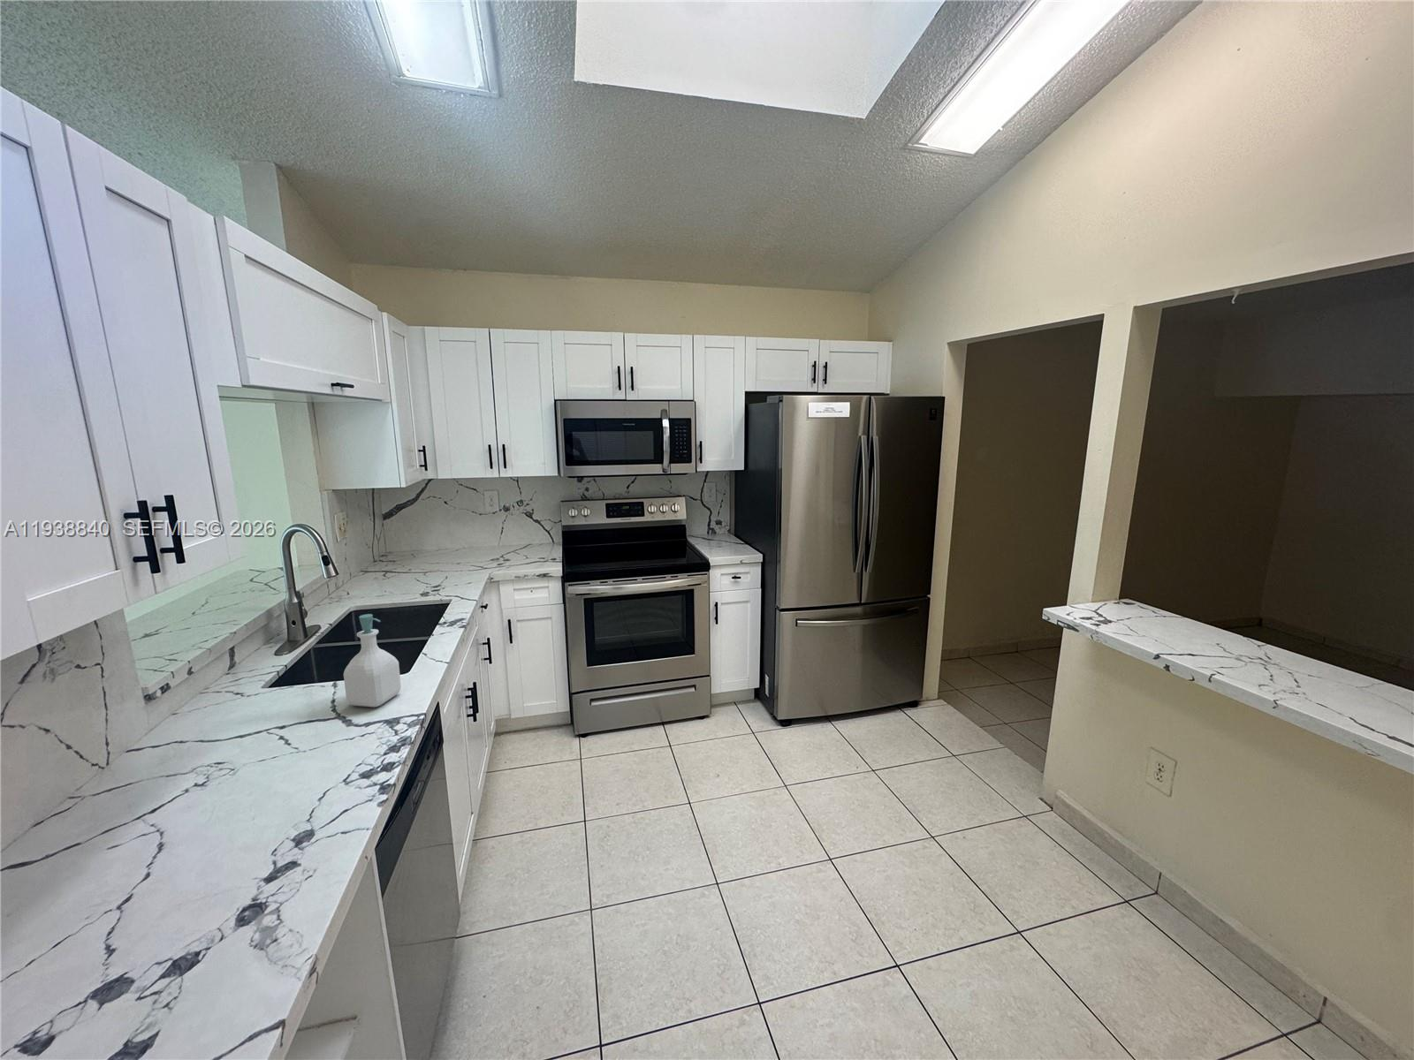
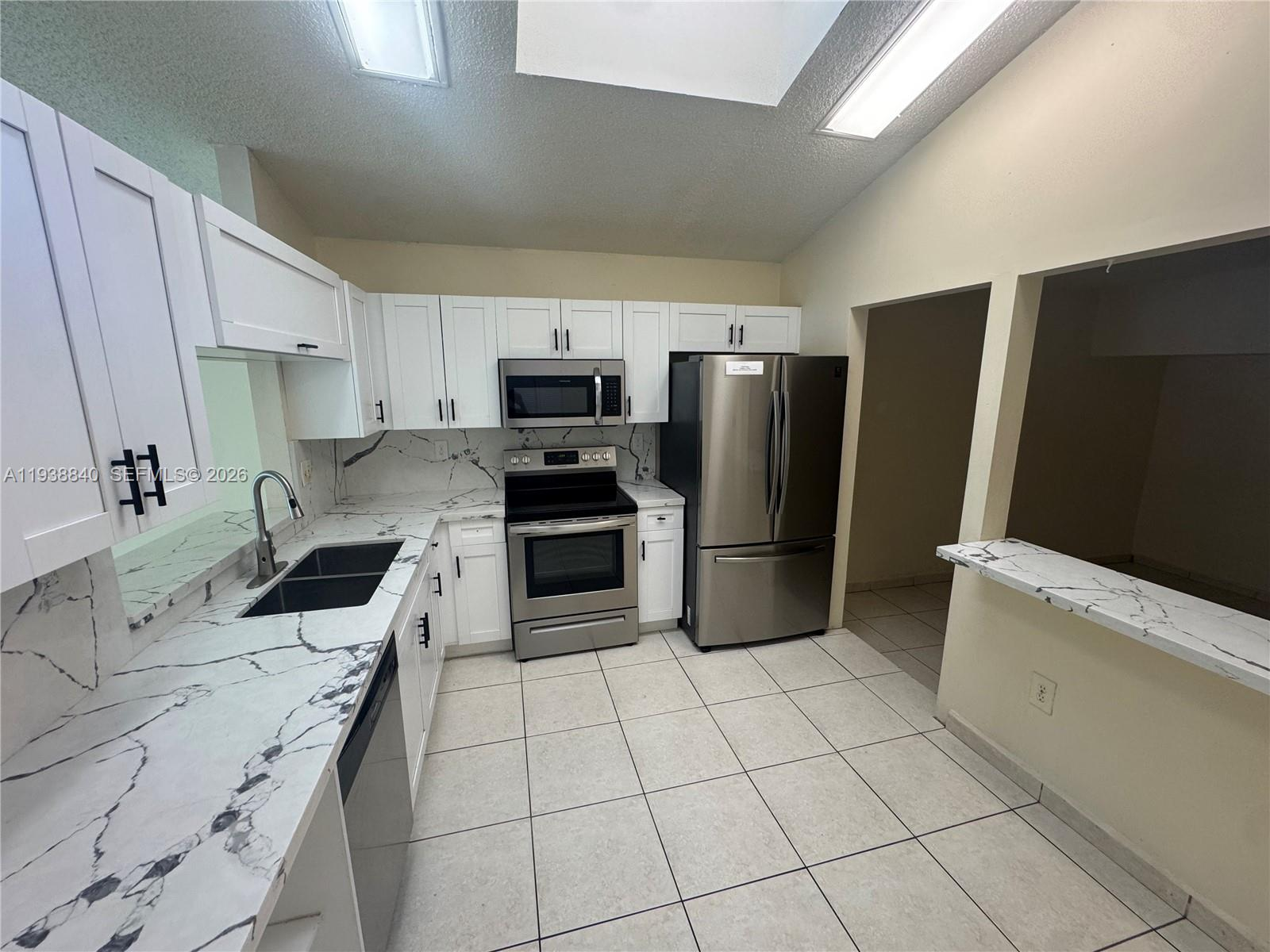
- soap bottle [343,614,401,707]
